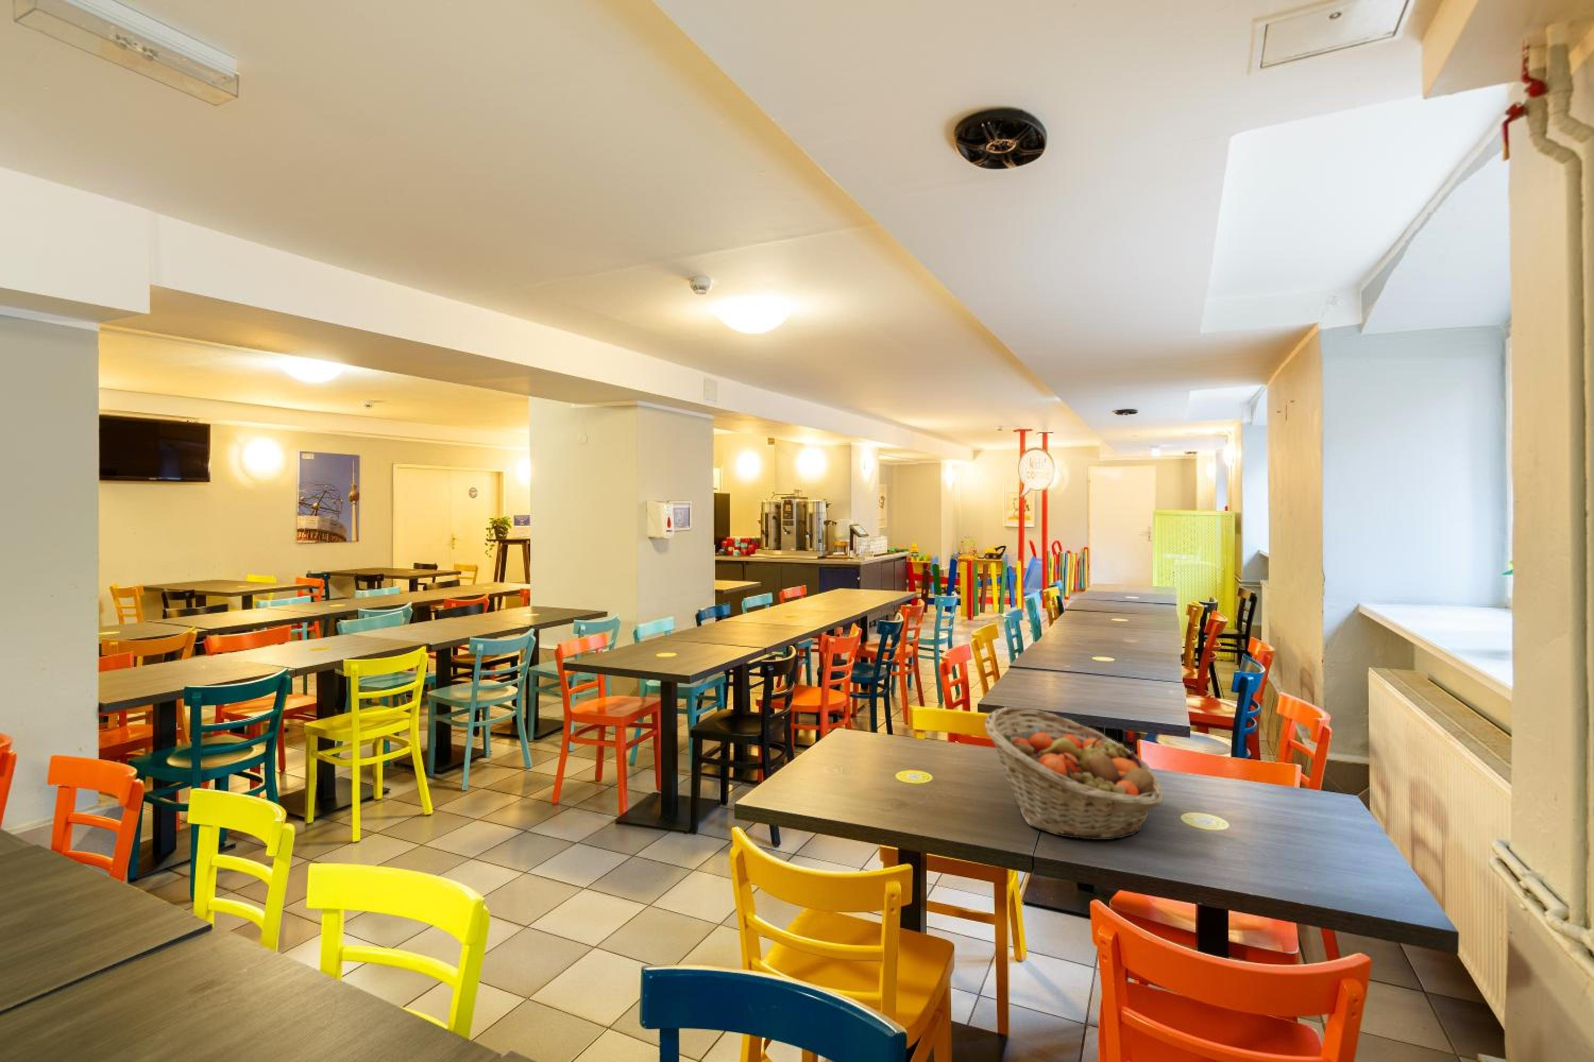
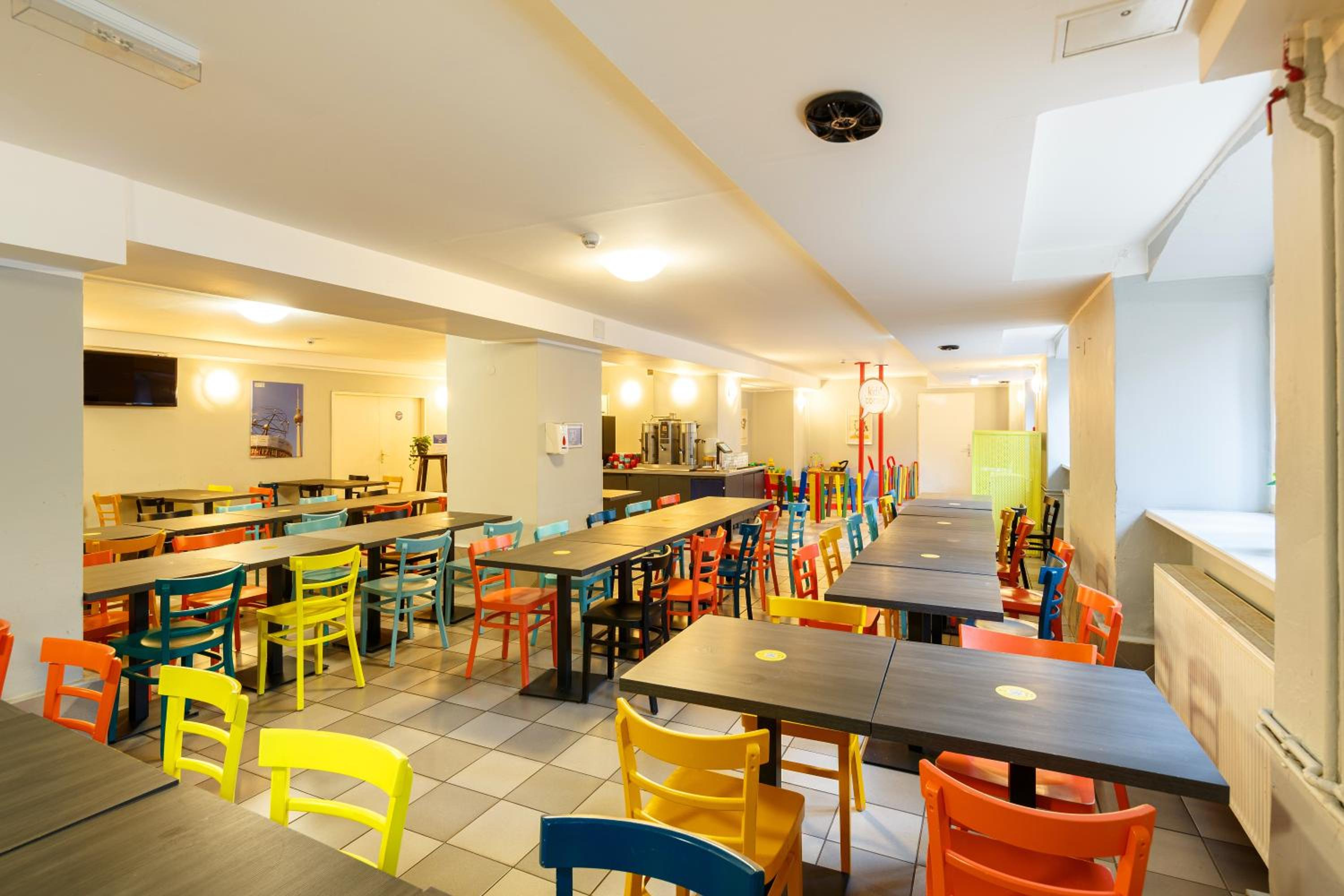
- fruit basket [984,706,1165,840]
